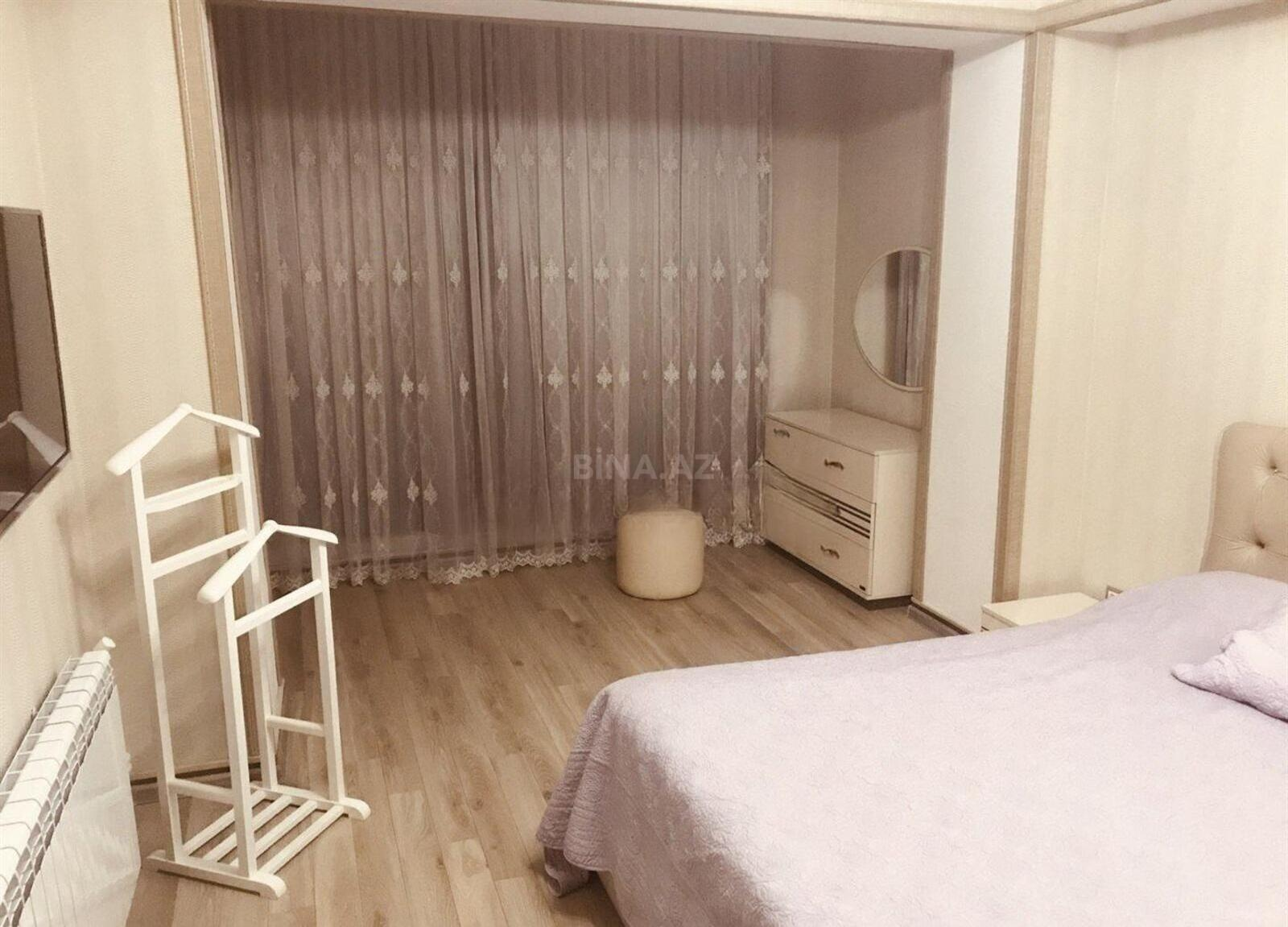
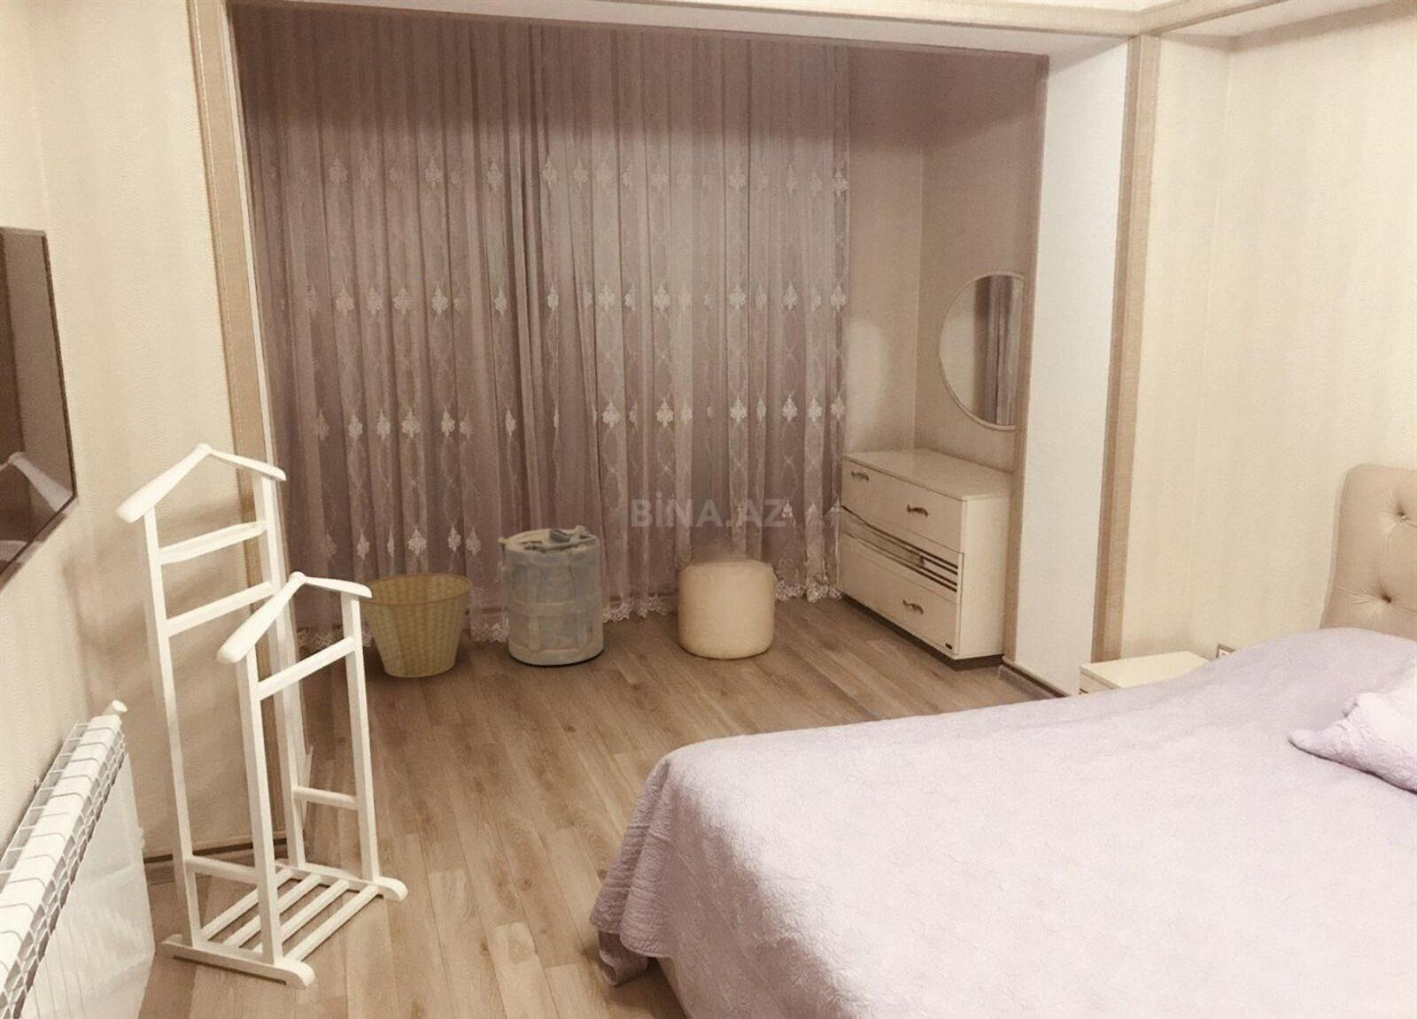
+ basket [360,572,474,678]
+ laundry hamper [493,524,604,666]
